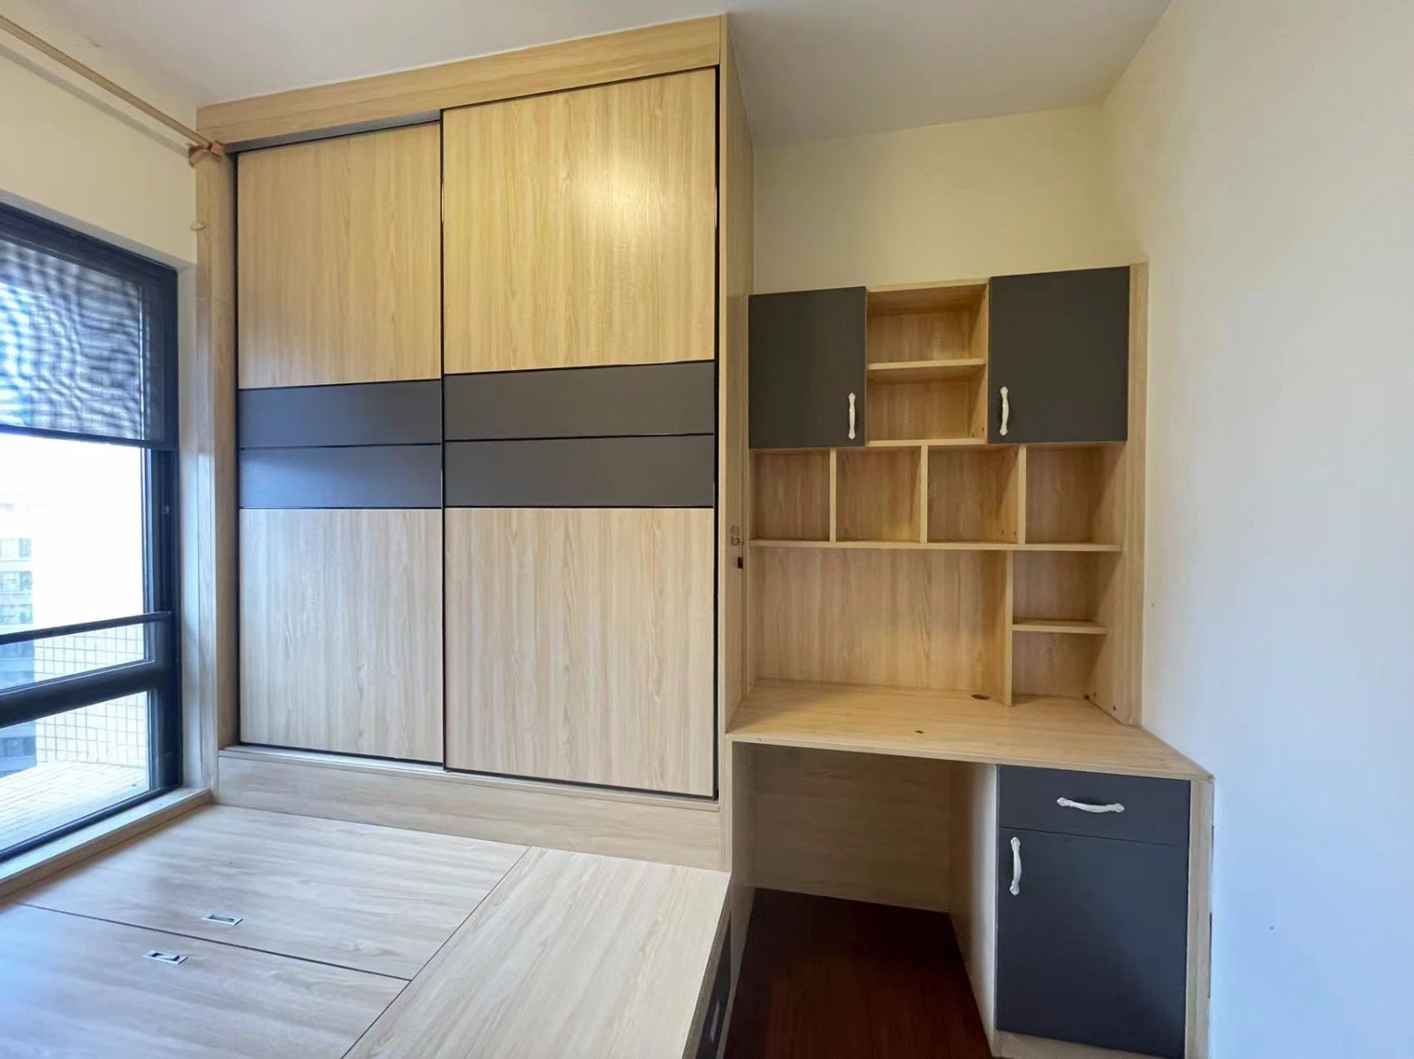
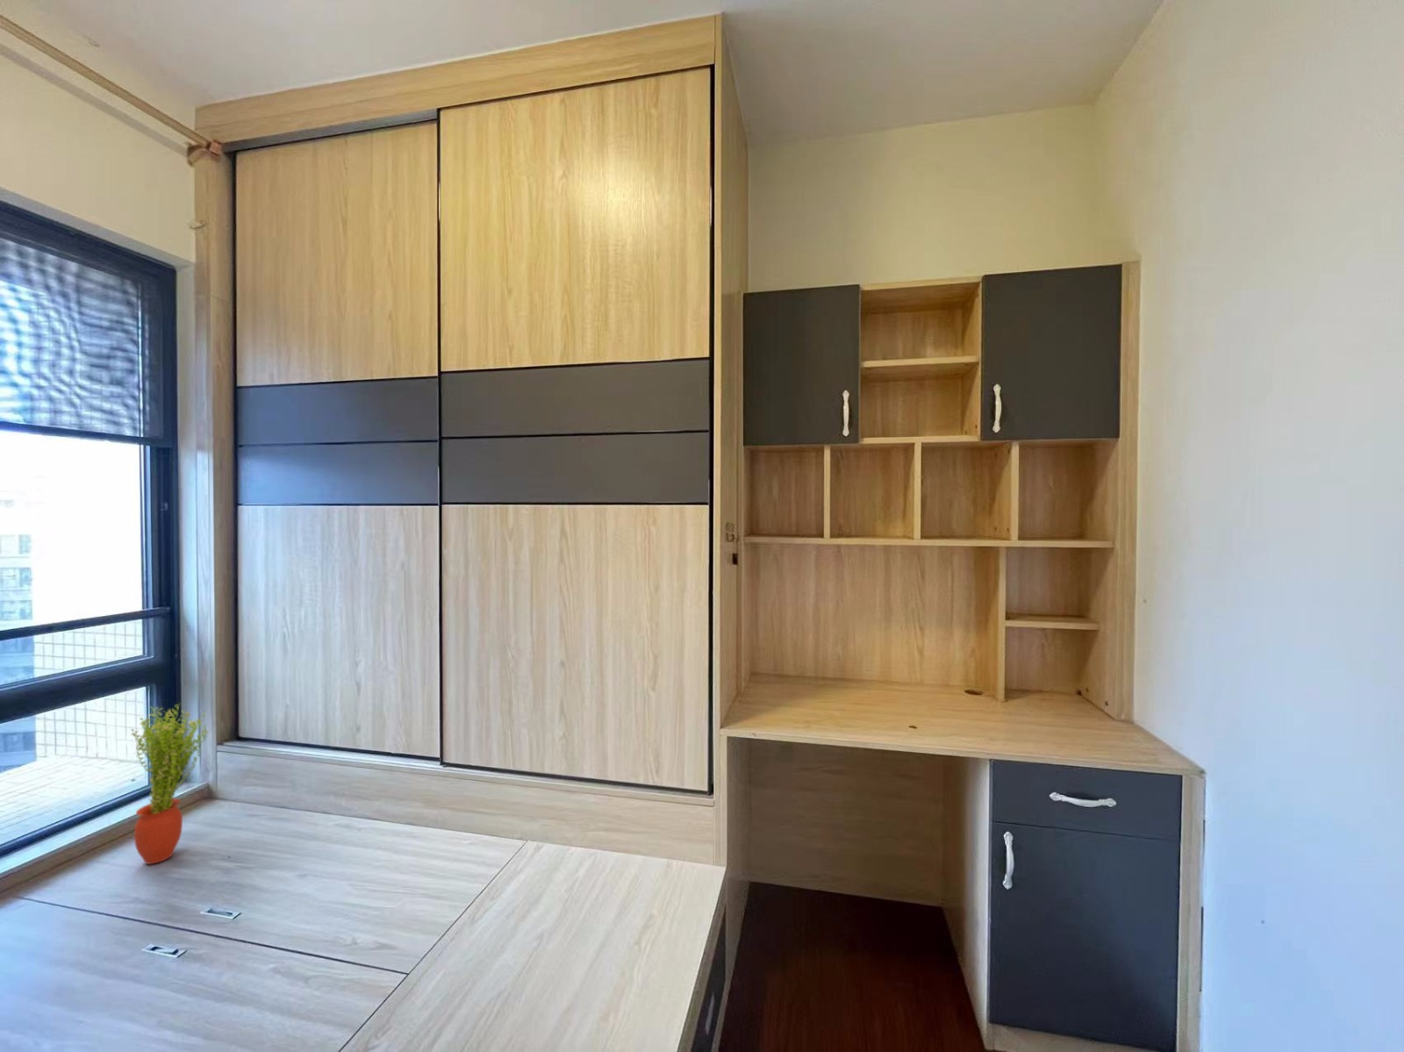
+ potted plant [130,703,209,865]
